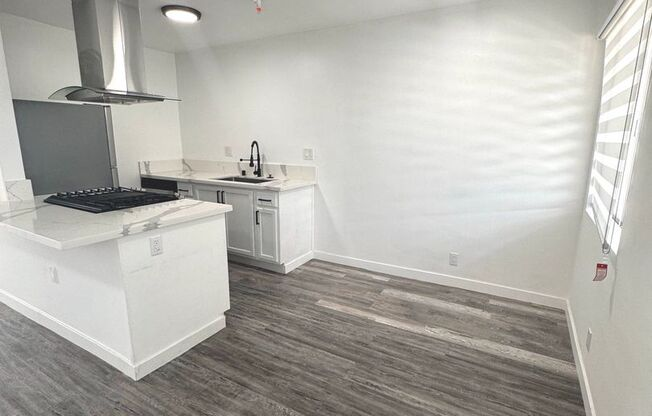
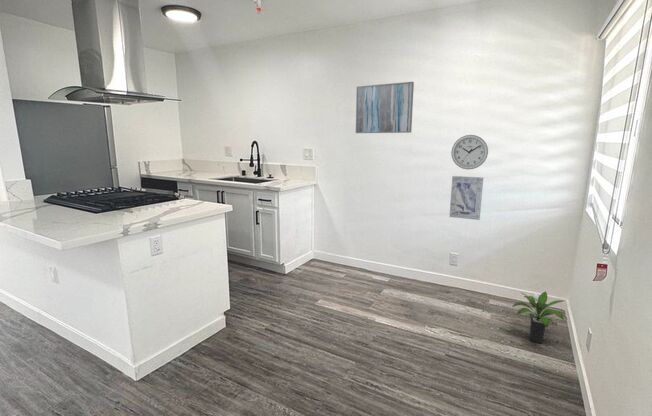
+ potted plant [511,291,569,345]
+ wall art [355,81,415,134]
+ wall clock [450,134,489,170]
+ wall art [448,175,485,221]
